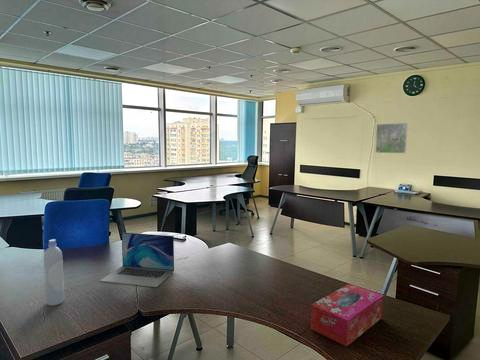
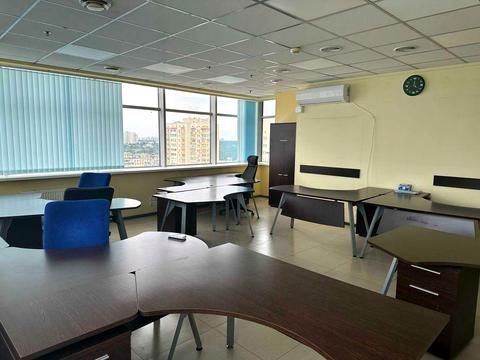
- tissue box [310,283,384,348]
- bottle [43,238,65,307]
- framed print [374,122,409,154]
- laptop [99,231,175,288]
